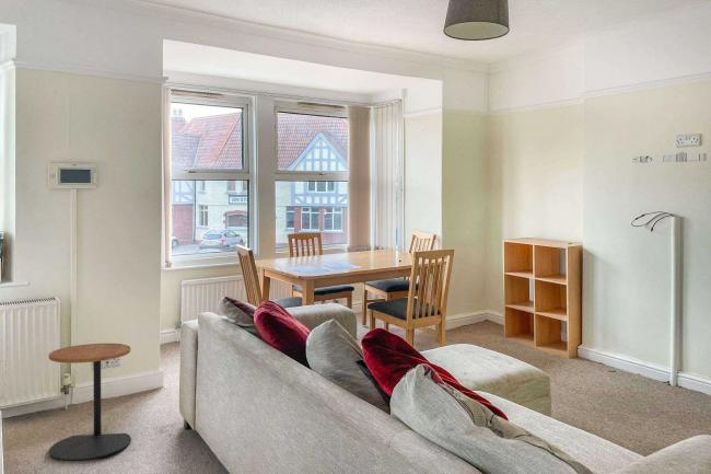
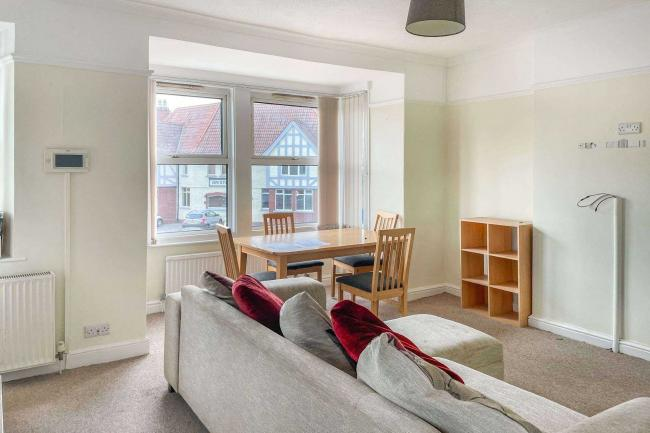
- side table [48,343,132,462]
